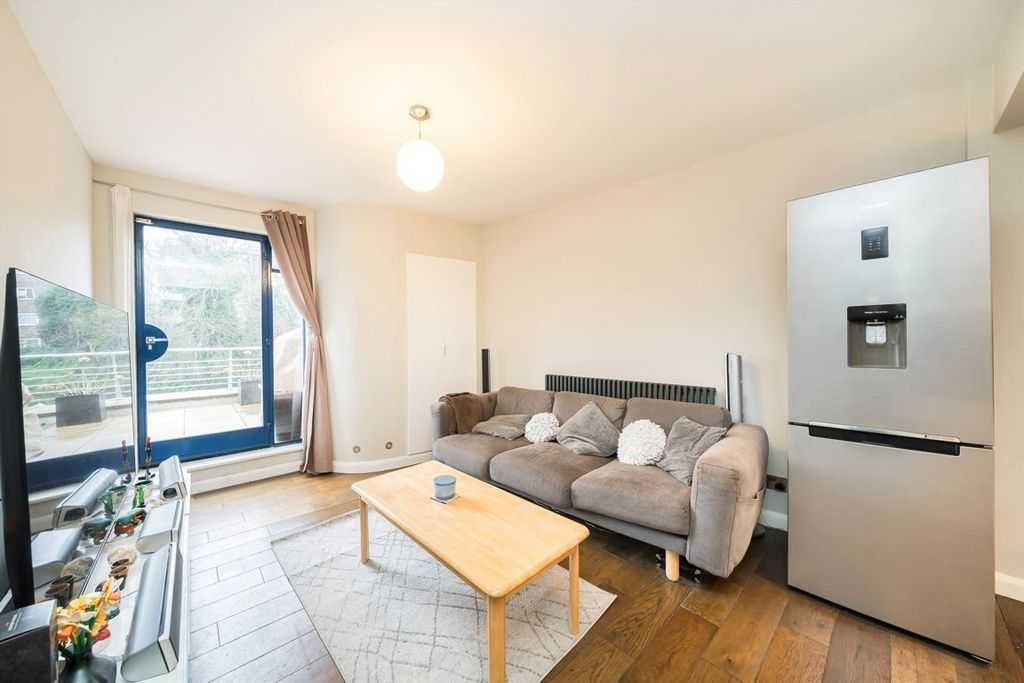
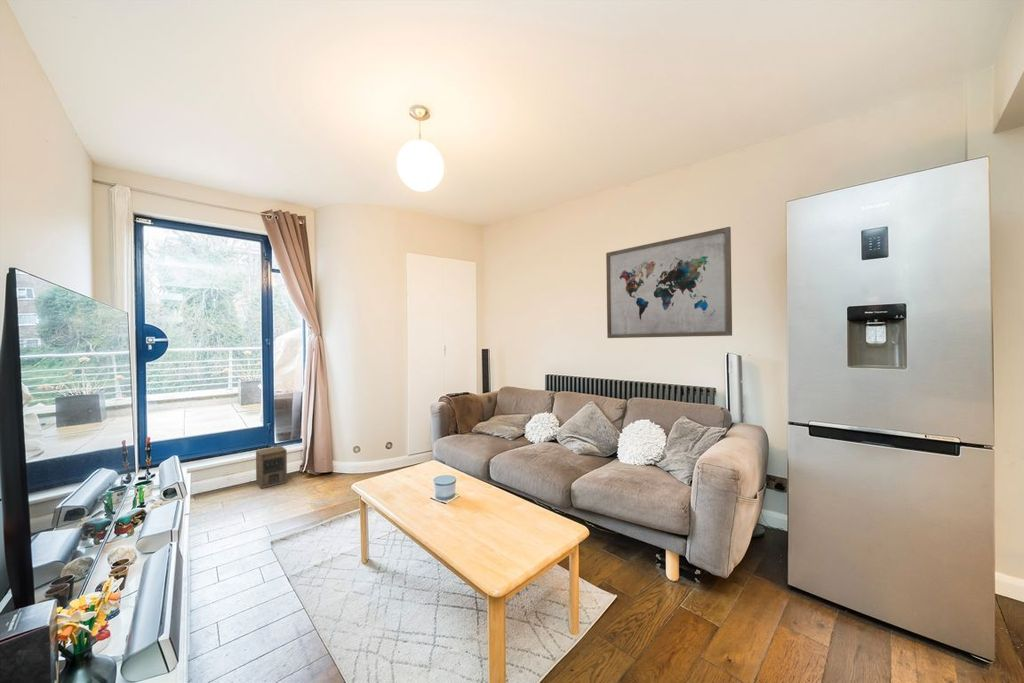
+ wall art [605,226,733,339]
+ speaker [255,445,288,490]
